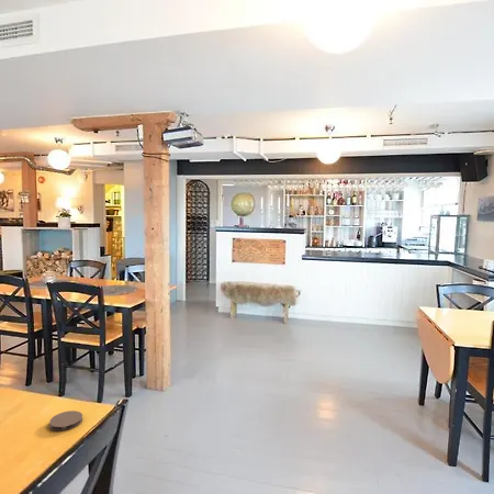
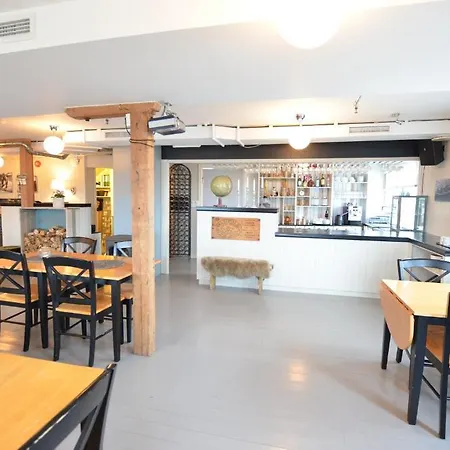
- coaster [48,409,83,433]
